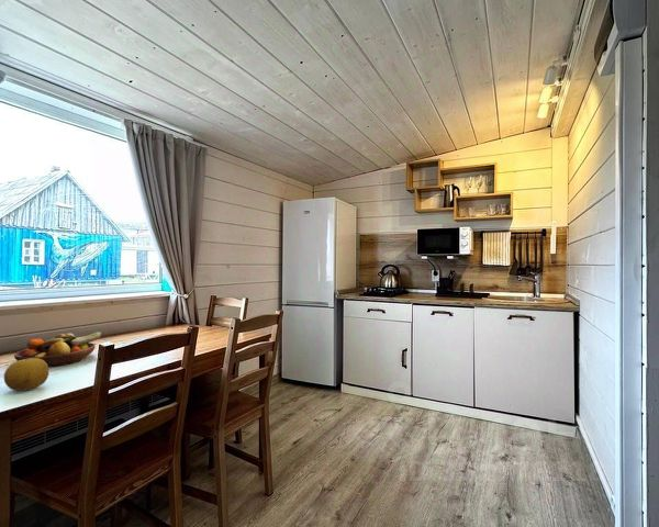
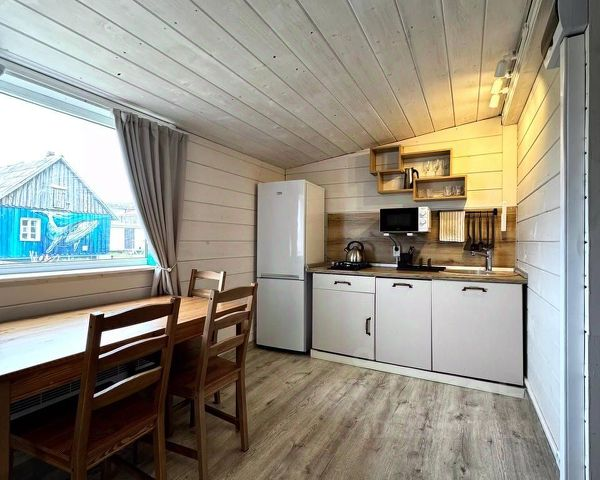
- fruit bowl [13,330,103,368]
- fruit [3,358,49,392]
